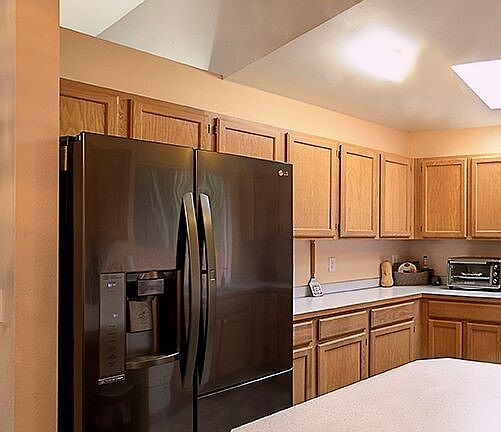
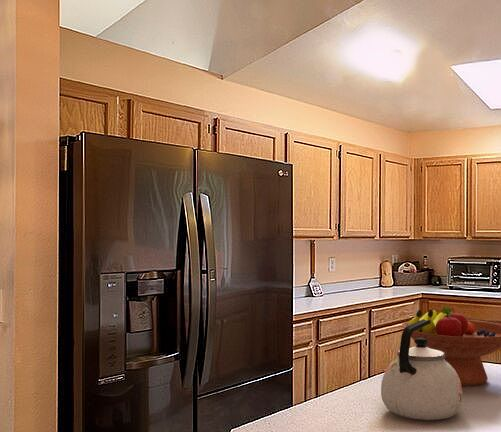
+ fruit bowl [401,306,501,387]
+ kettle [380,319,463,421]
